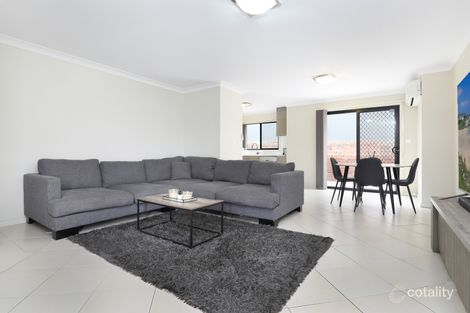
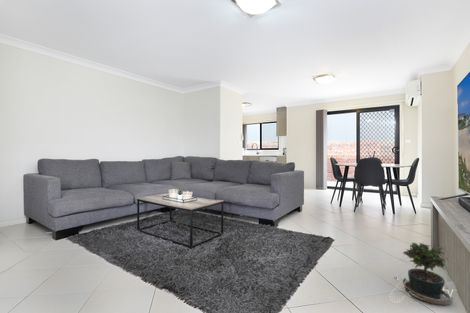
+ potted plant [393,241,454,306]
